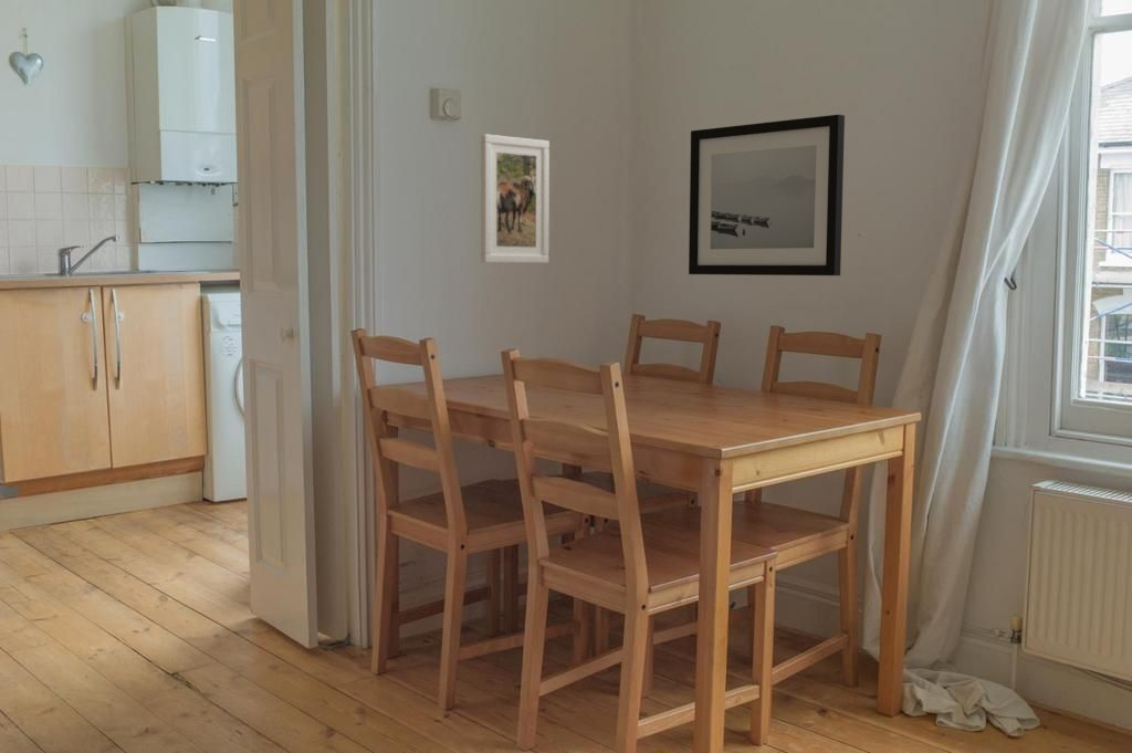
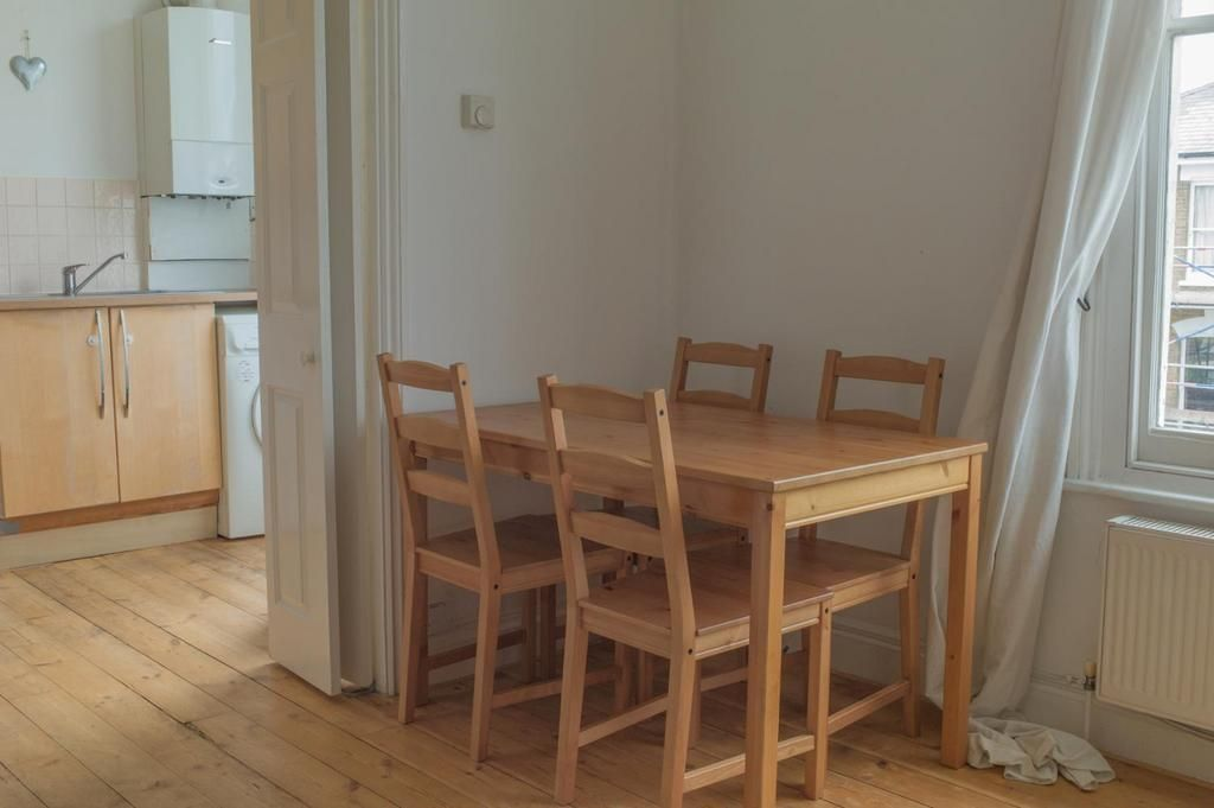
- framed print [480,133,551,264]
- wall art [688,114,846,276]
